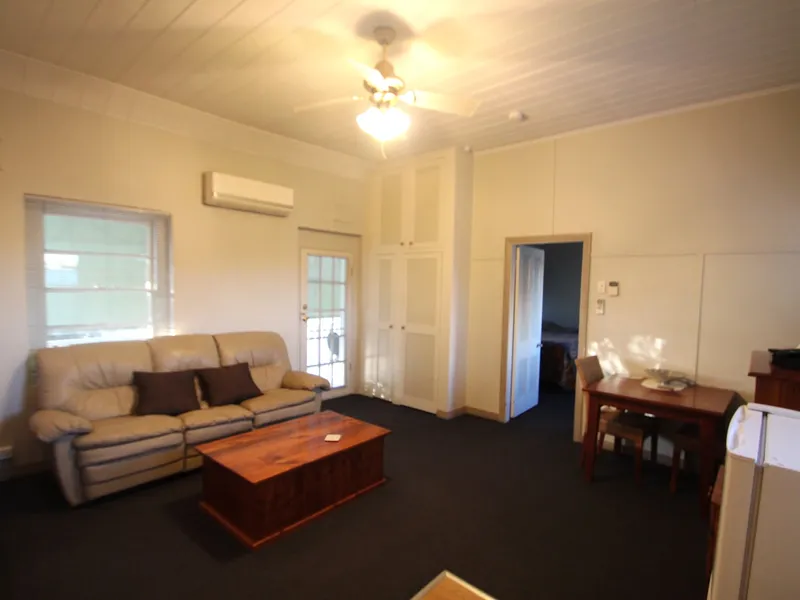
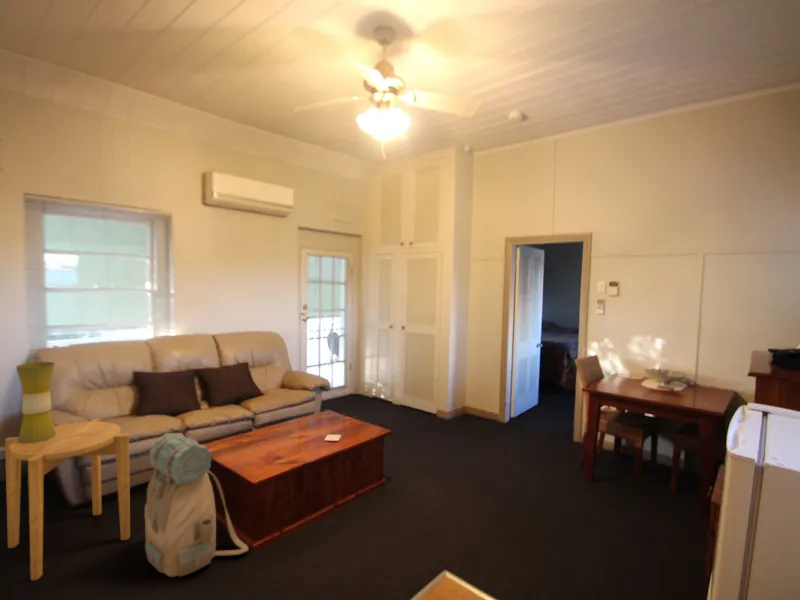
+ side table [4,417,131,581]
+ table lamp [15,361,56,443]
+ backpack [144,432,250,578]
